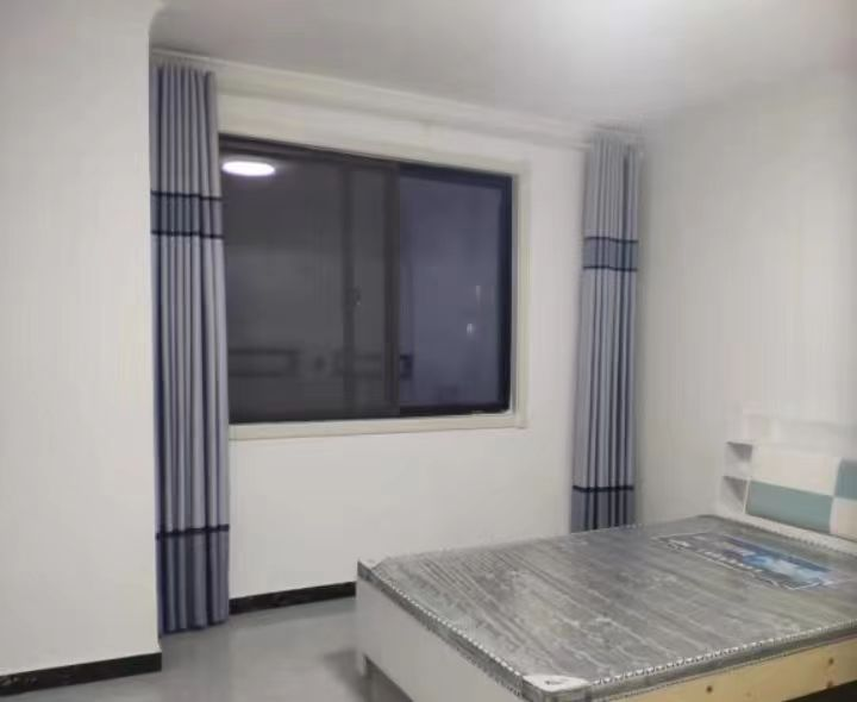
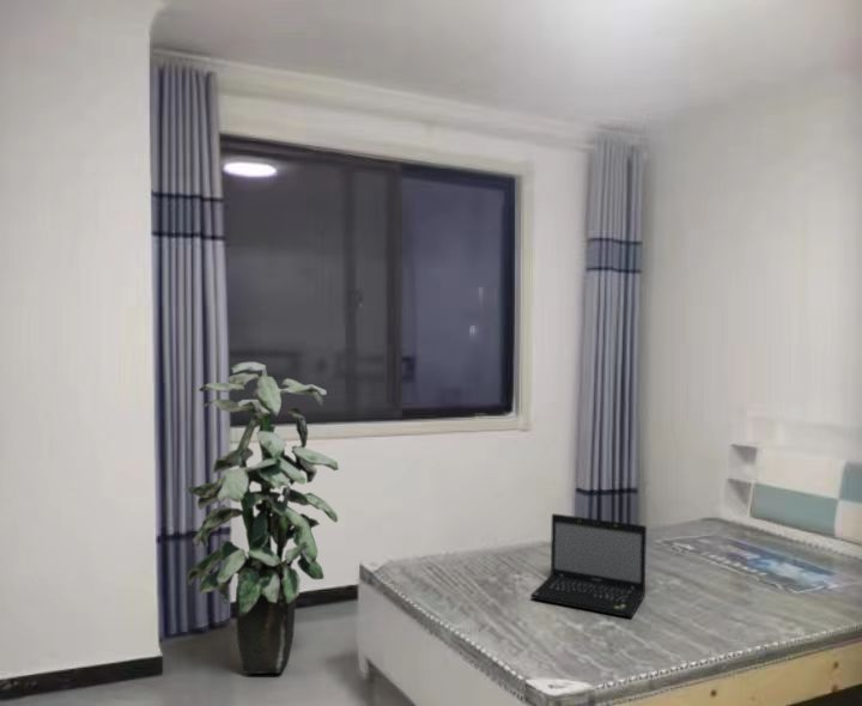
+ indoor plant [183,361,340,675]
+ laptop [529,512,648,619]
